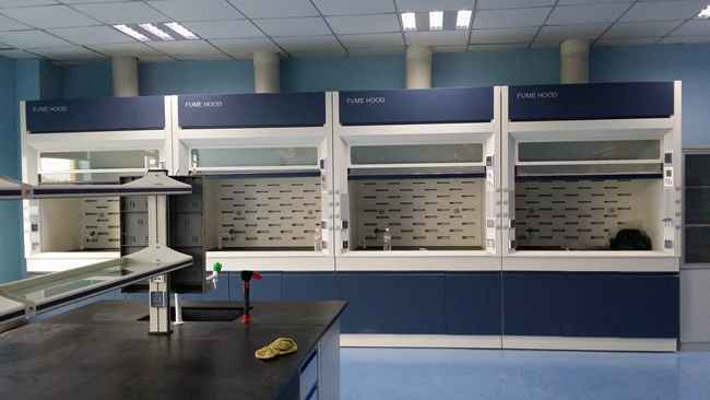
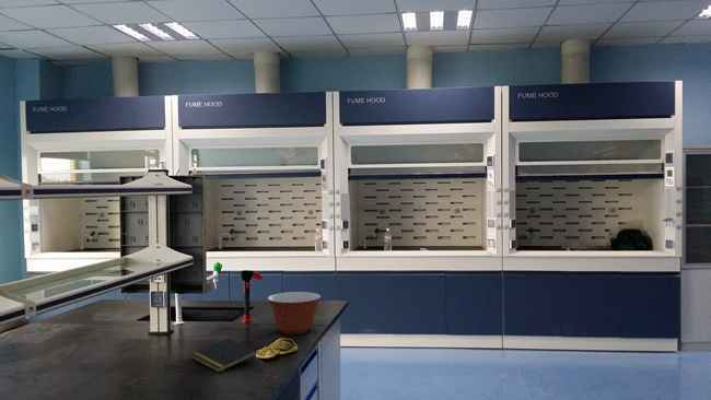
+ mixing bowl [266,291,322,336]
+ notepad [189,338,258,374]
